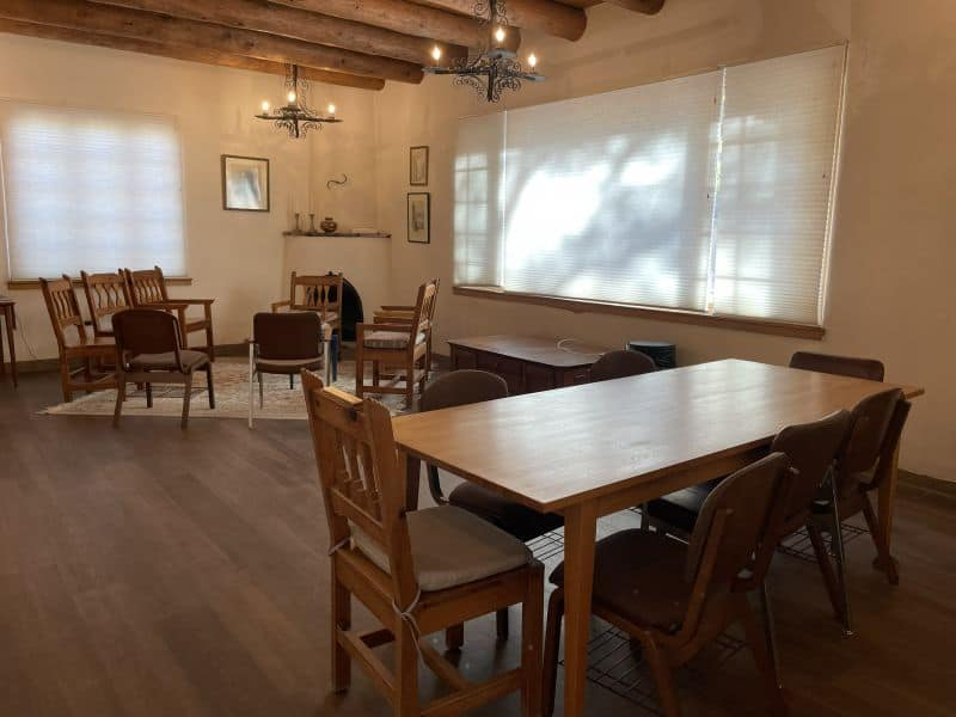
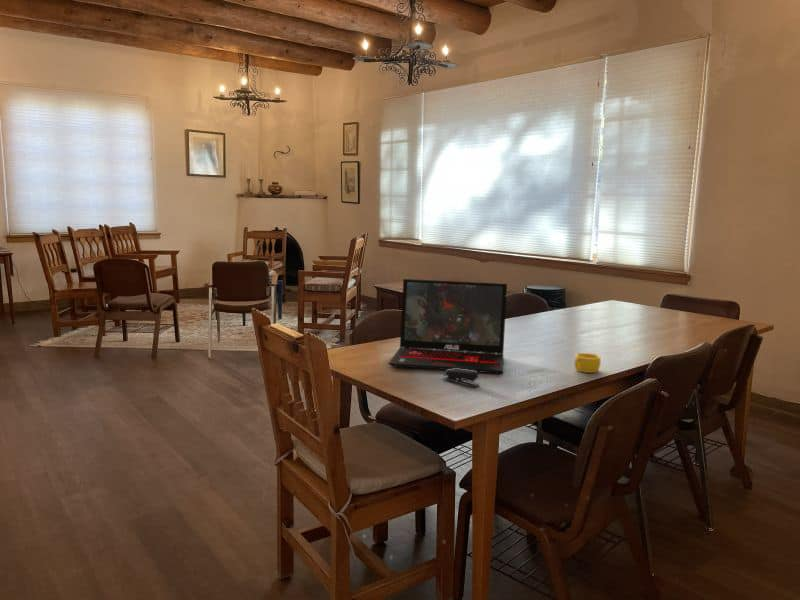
+ stapler [442,368,480,388]
+ laptop [387,278,508,375]
+ cup [574,352,602,374]
